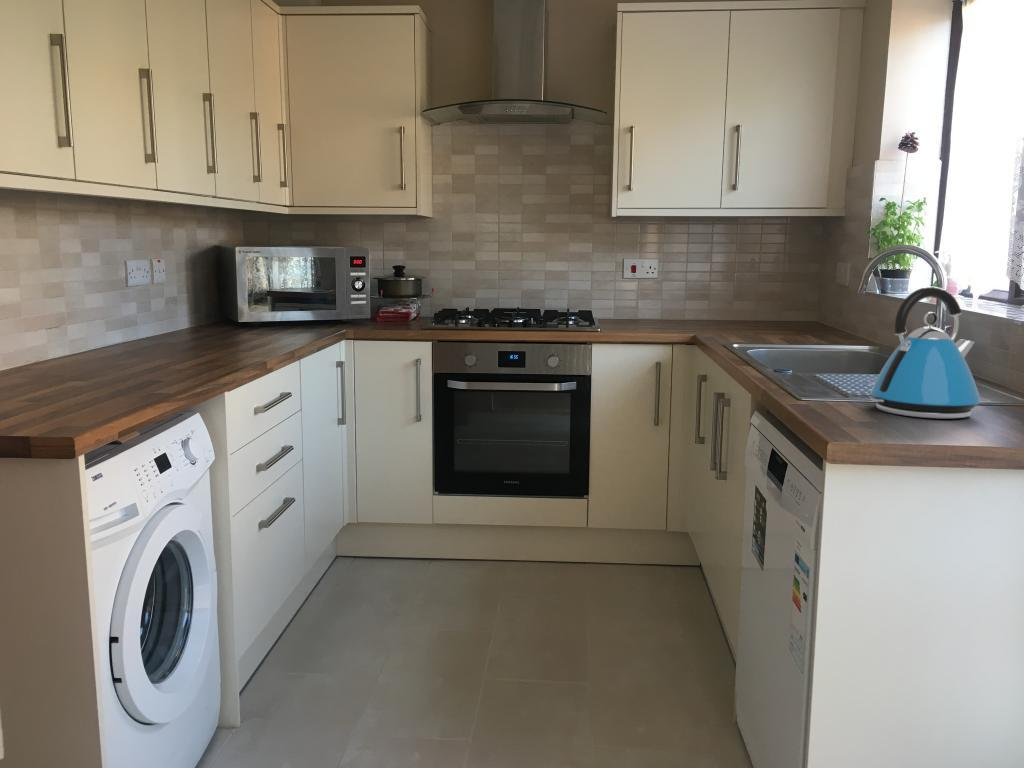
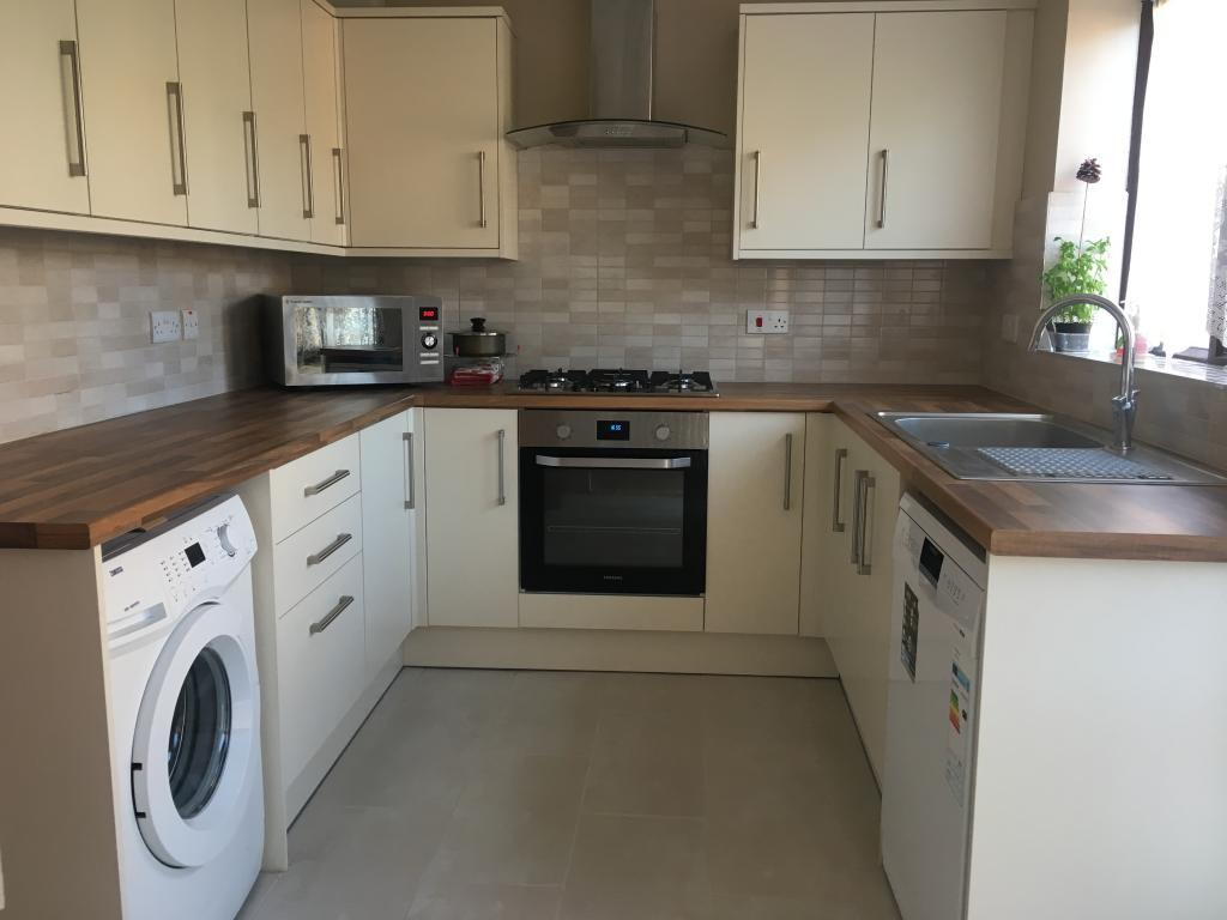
- kettle [869,286,981,420]
